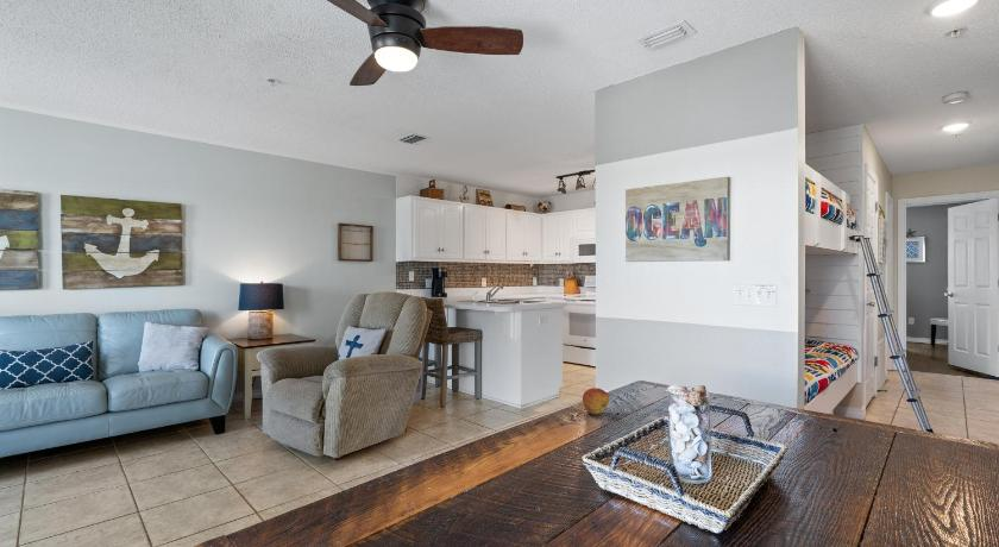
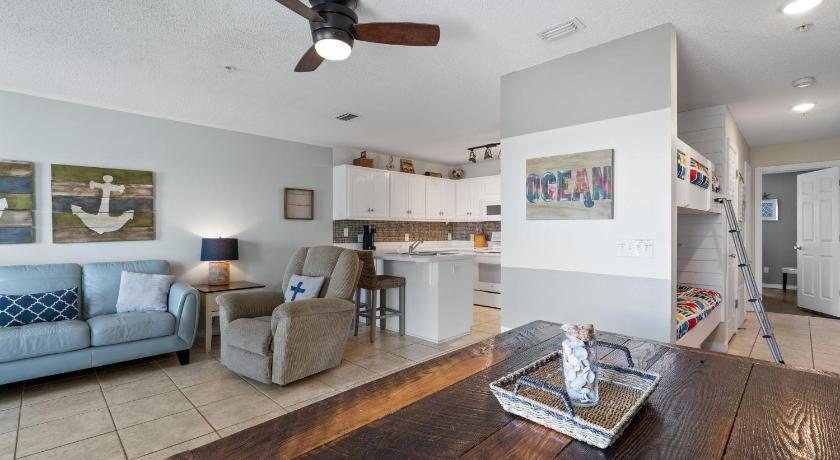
- fruit [582,386,610,415]
